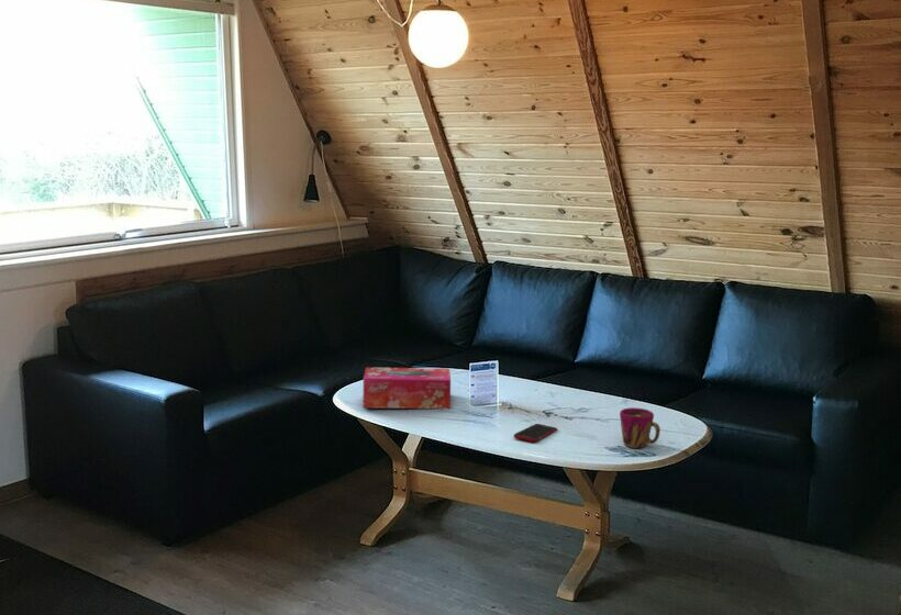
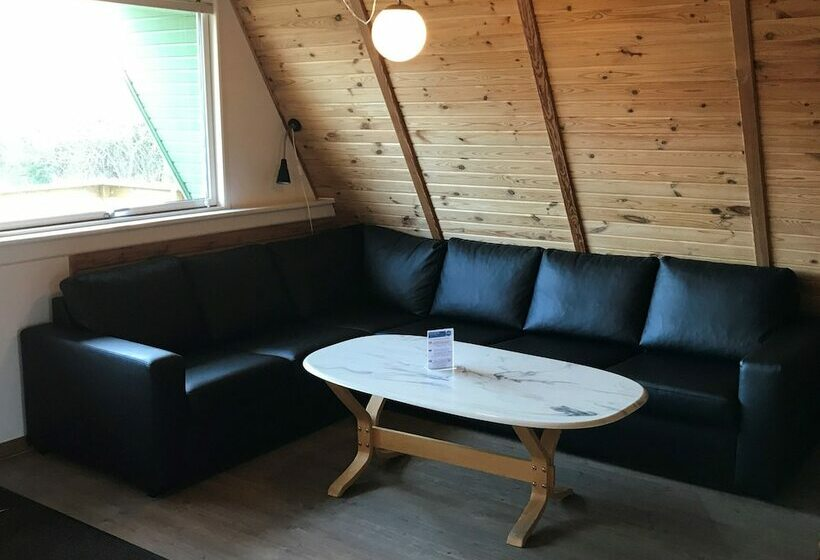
- cell phone [513,423,558,443]
- cup [619,406,661,449]
- tissue box [361,367,452,410]
